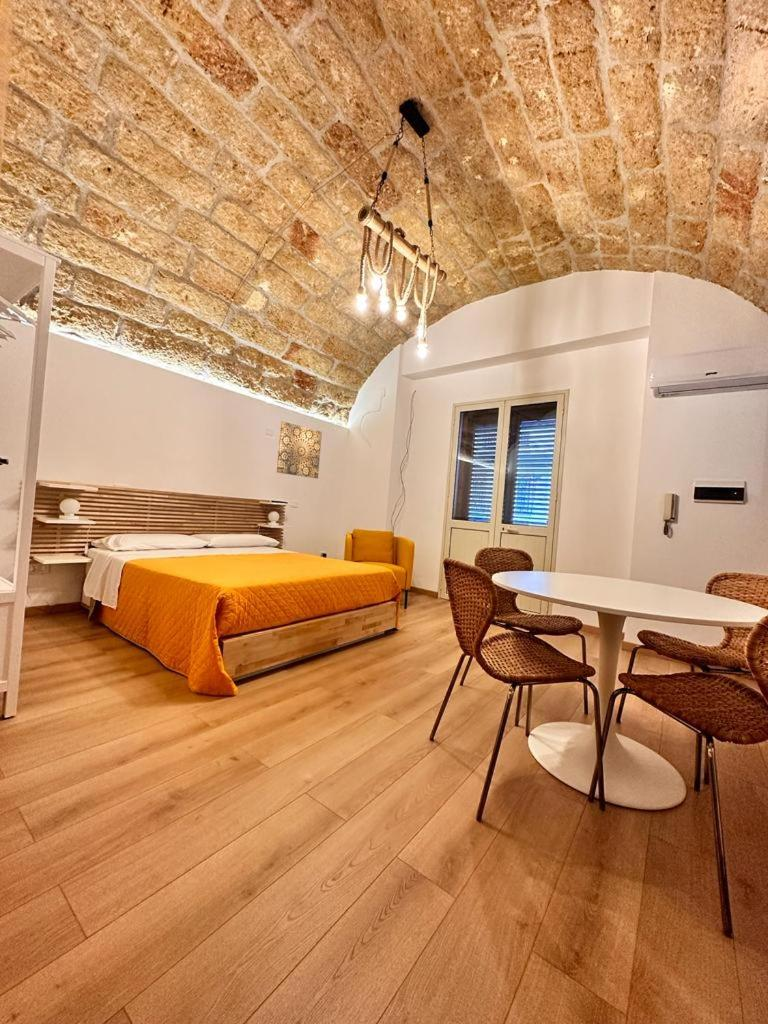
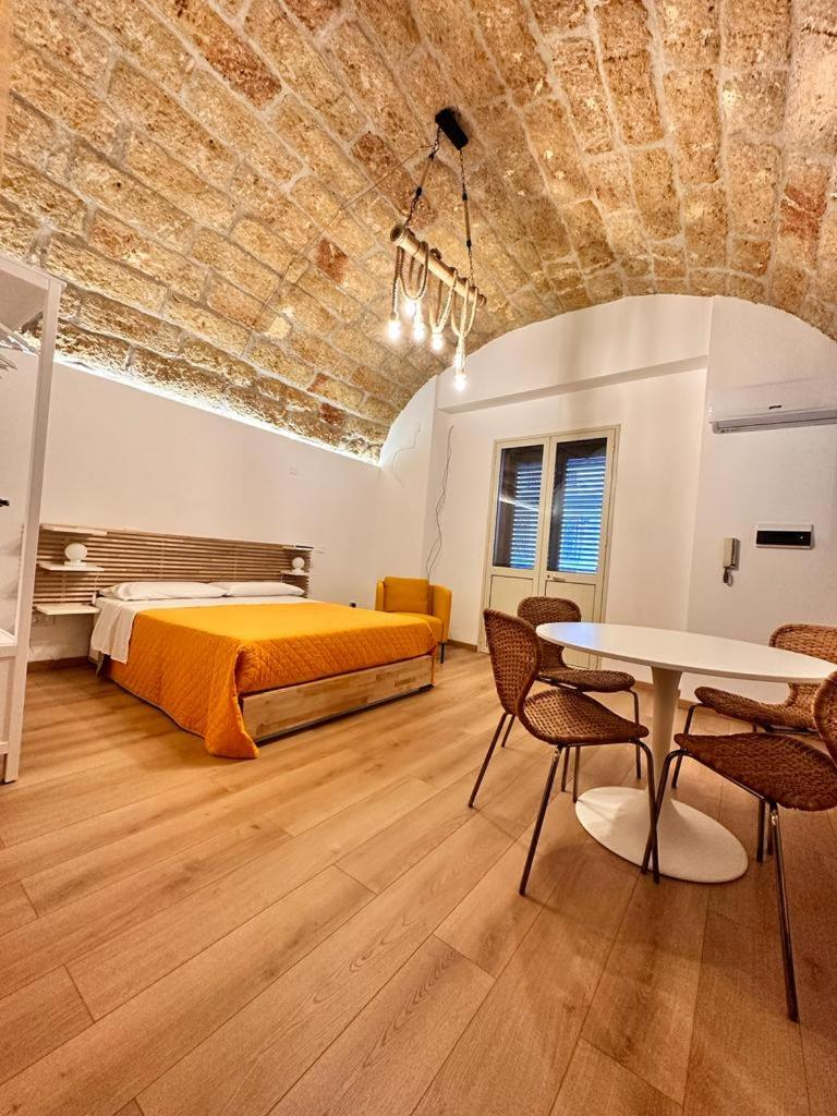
- wall art [275,421,323,479]
